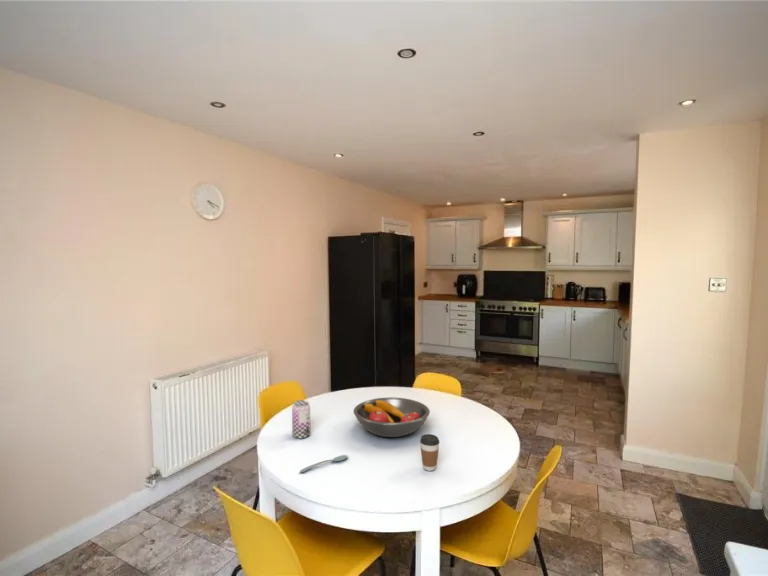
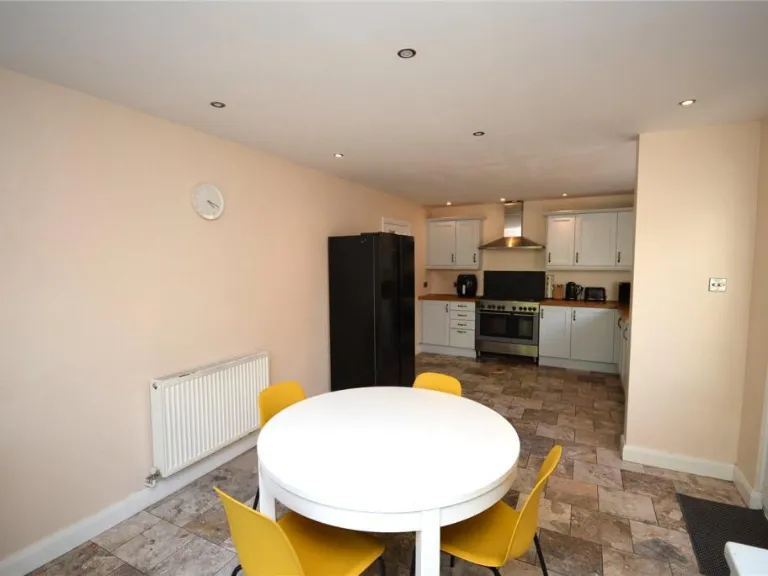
- coffee cup [419,433,441,472]
- spoon [299,454,349,474]
- beer can [291,399,311,439]
- fruit bowl [352,396,431,438]
